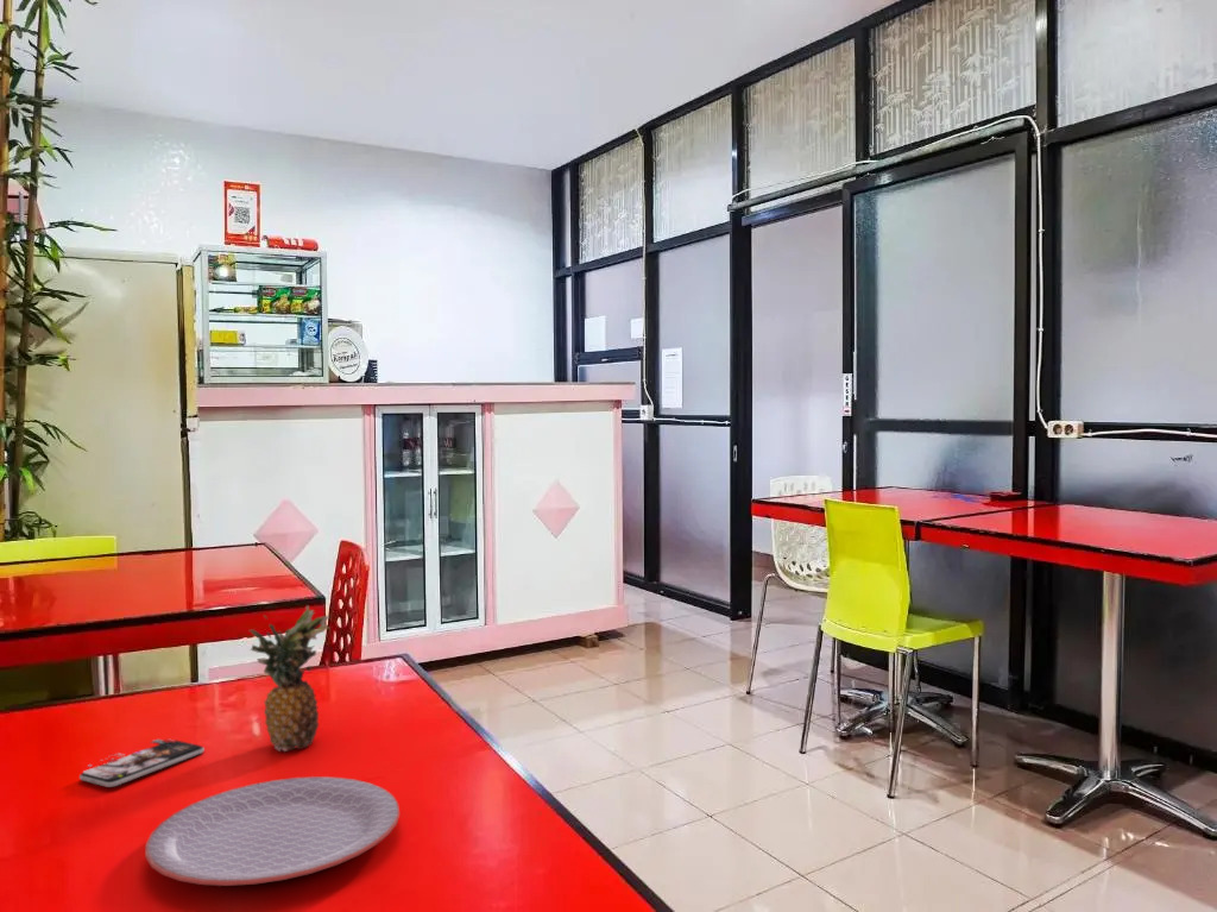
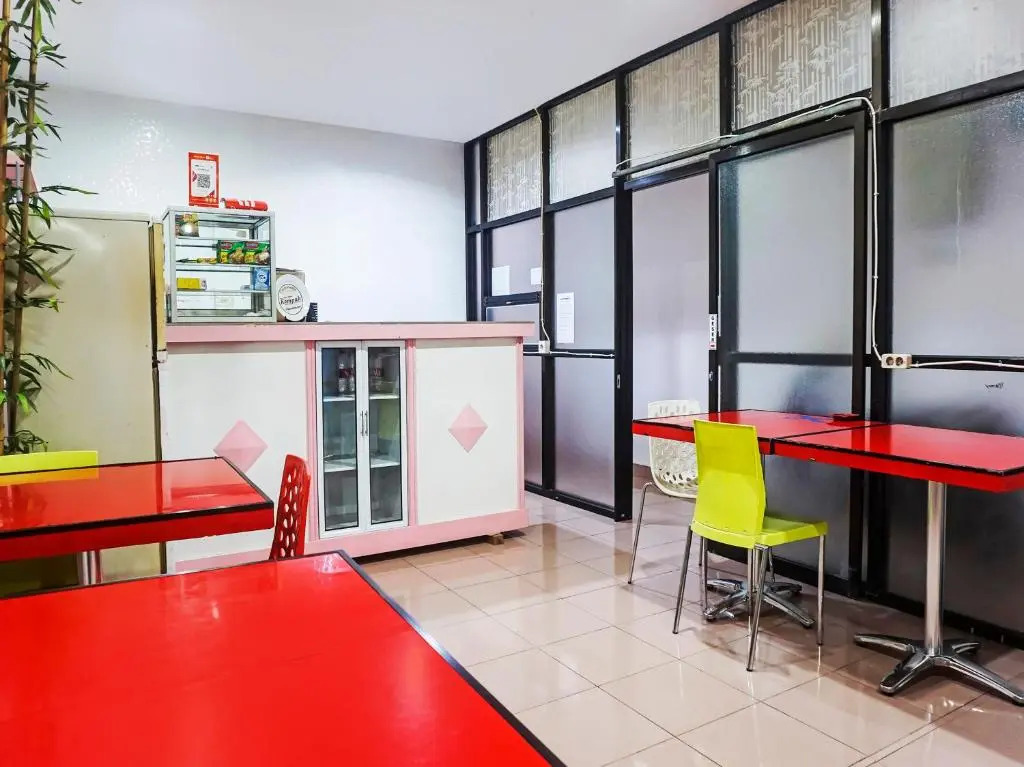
- fruit [248,604,330,753]
- plate [144,775,401,887]
- smartphone [78,737,206,788]
